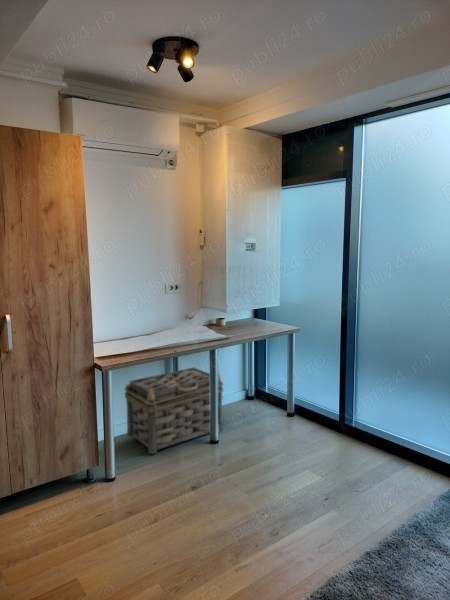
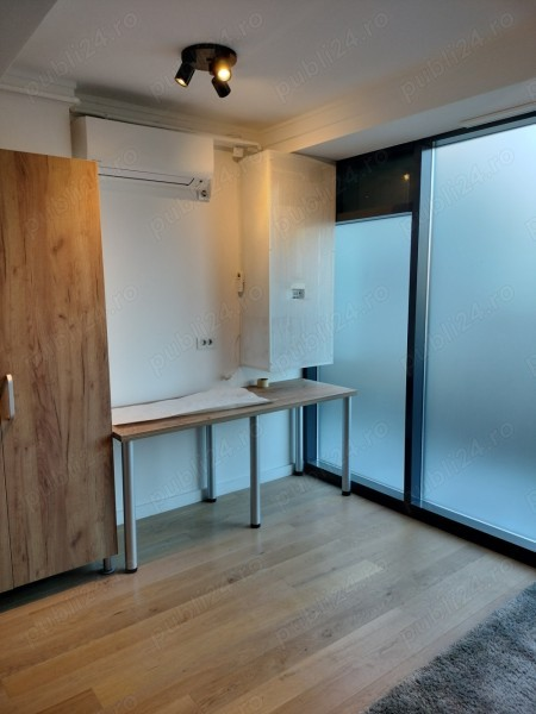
- basket [123,366,224,455]
